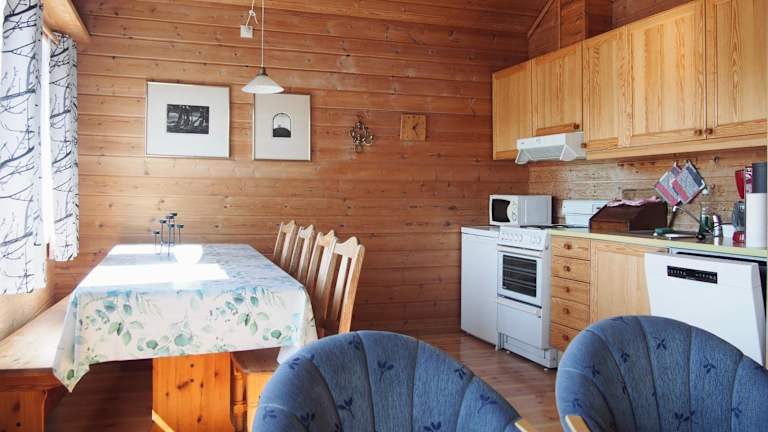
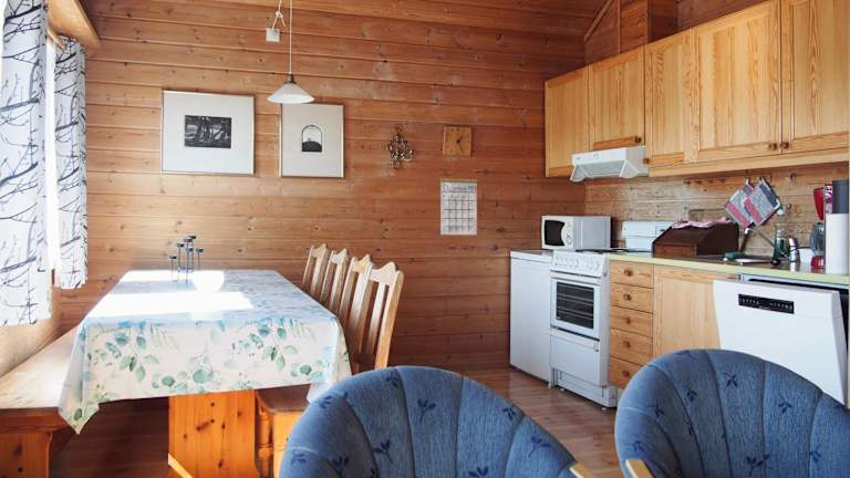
+ calendar [439,165,478,236]
